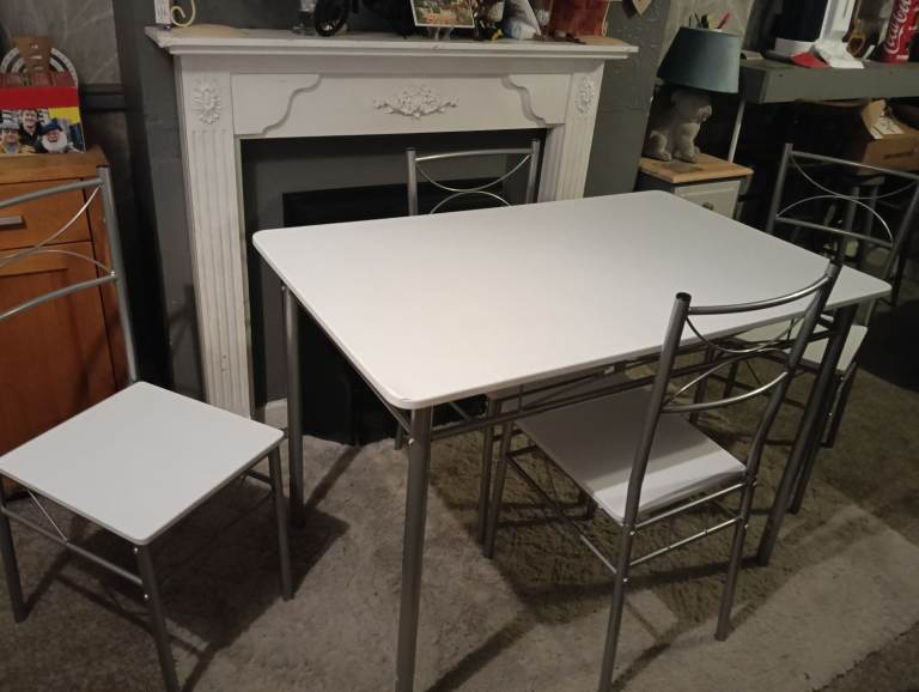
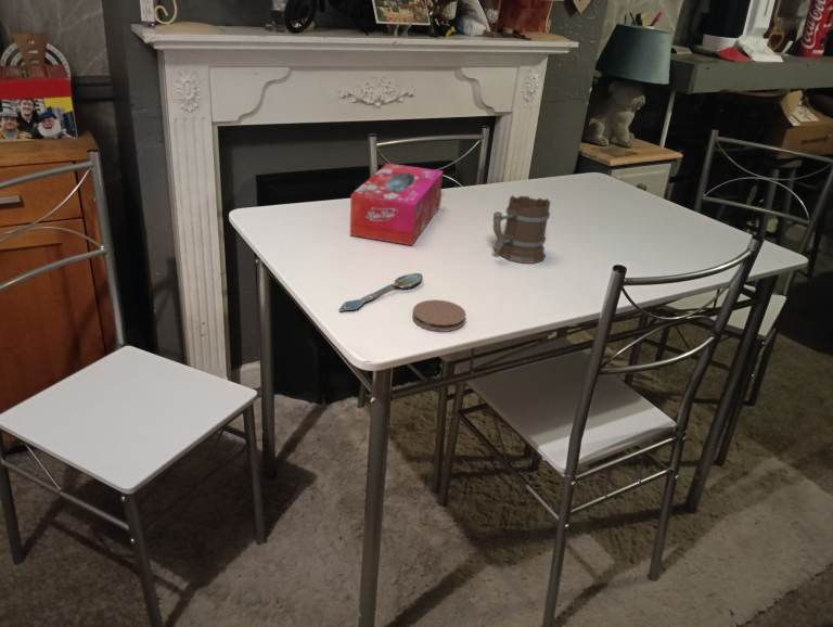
+ coaster [411,298,467,333]
+ mug [491,194,551,264]
+ spoon [337,272,424,312]
+ tissue box [349,163,444,246]
